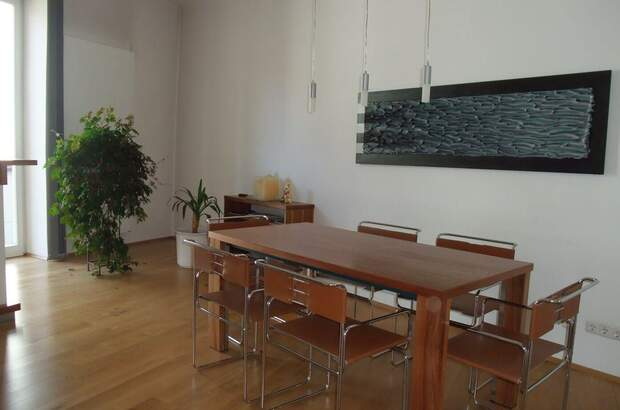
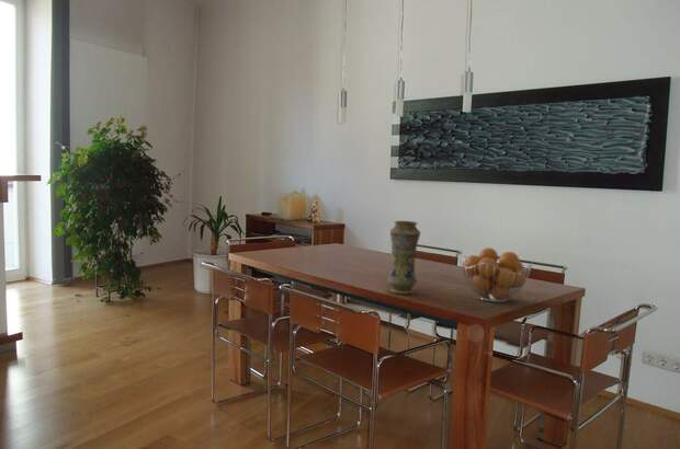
+ vase [387,220,422,295]
+ fruit basket [460,246,533,303]
